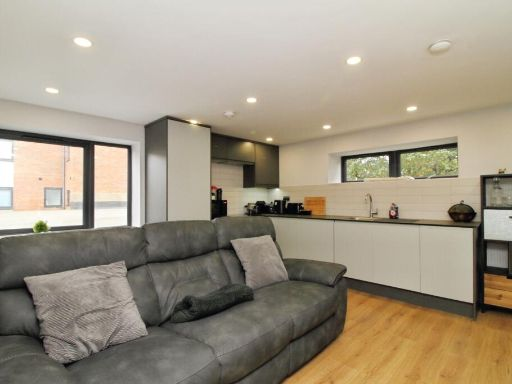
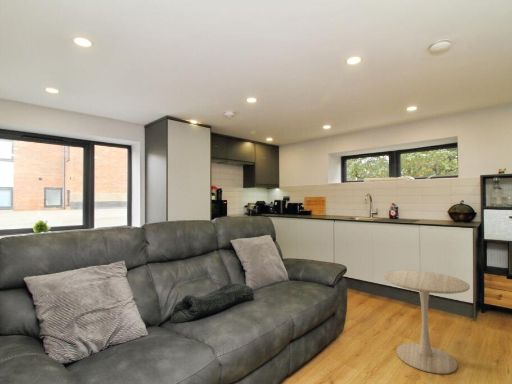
+ side table [383,269,471,375]
